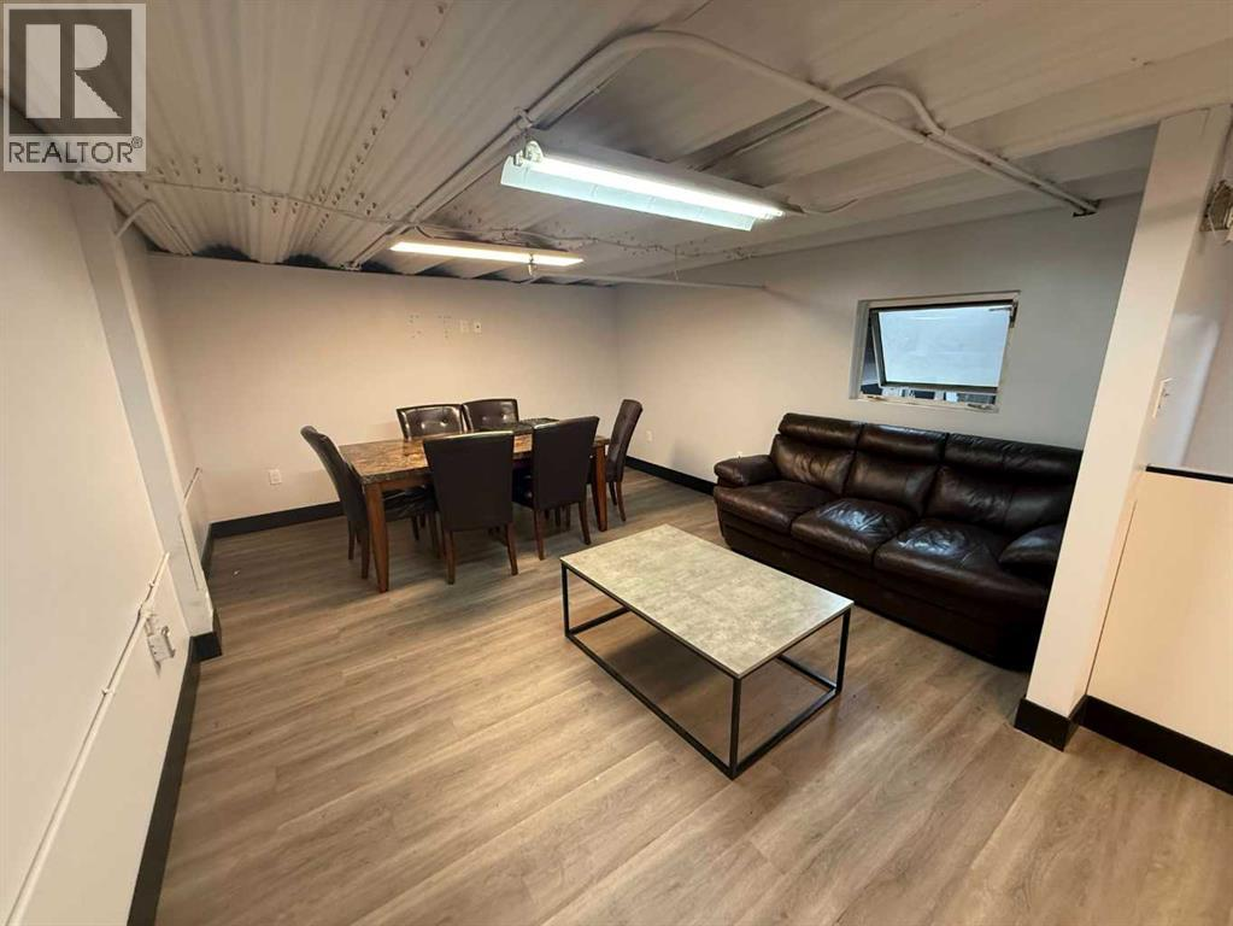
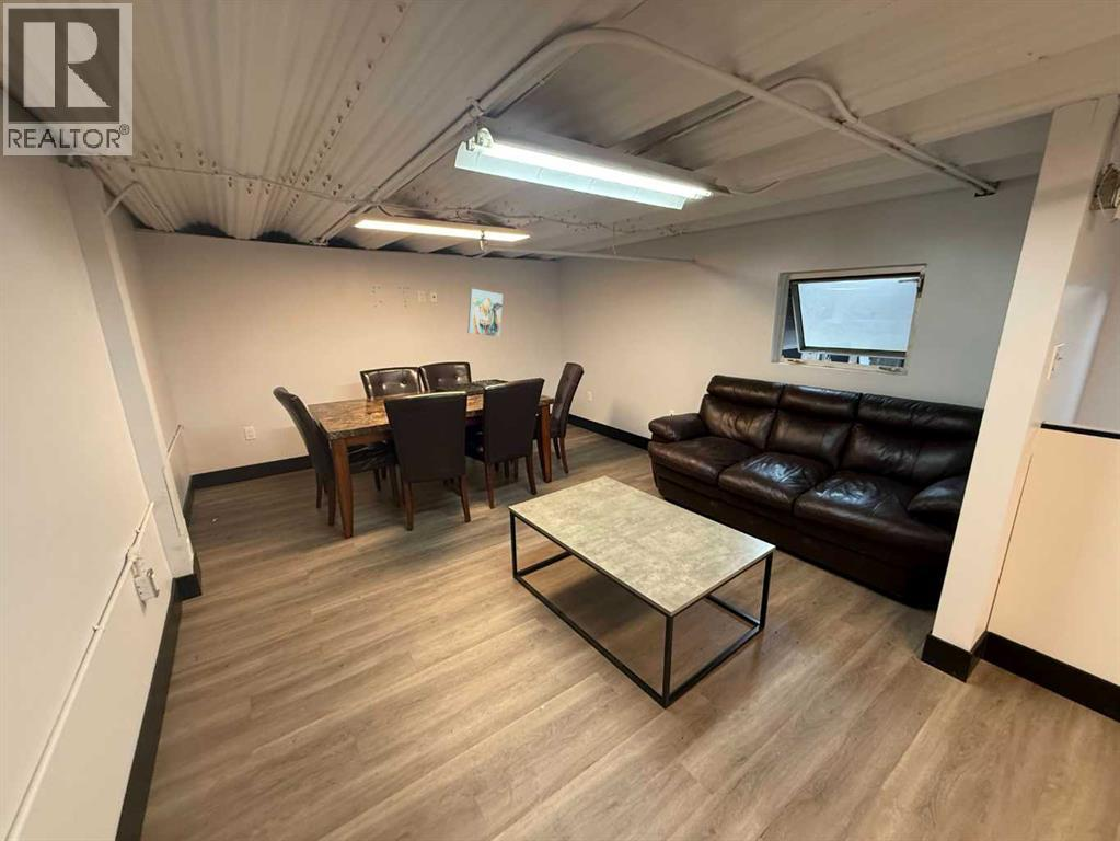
+ wall art [466,288,504,337]
